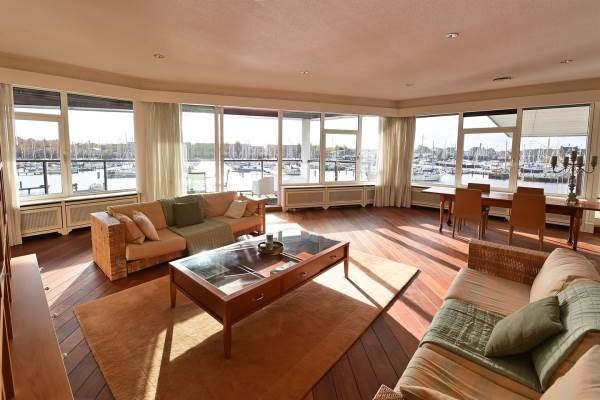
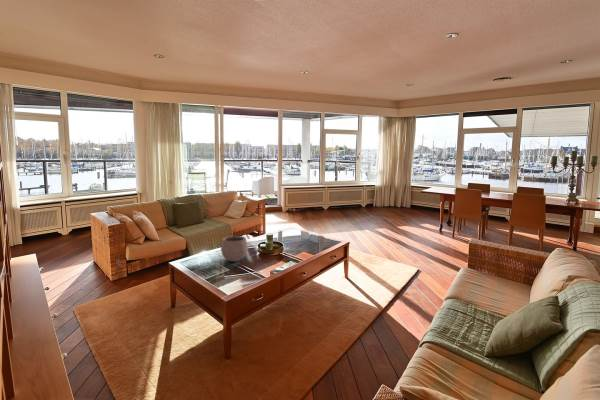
+ plant pot [220,228,249,263]
